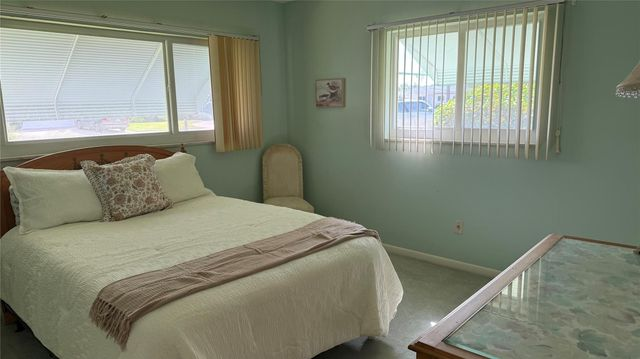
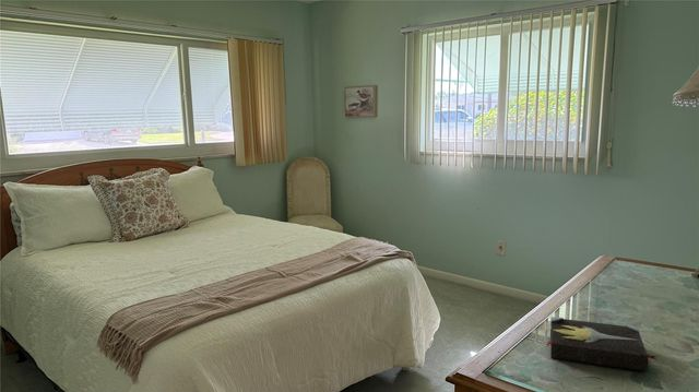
+ hardback book [546,316,660,372]
